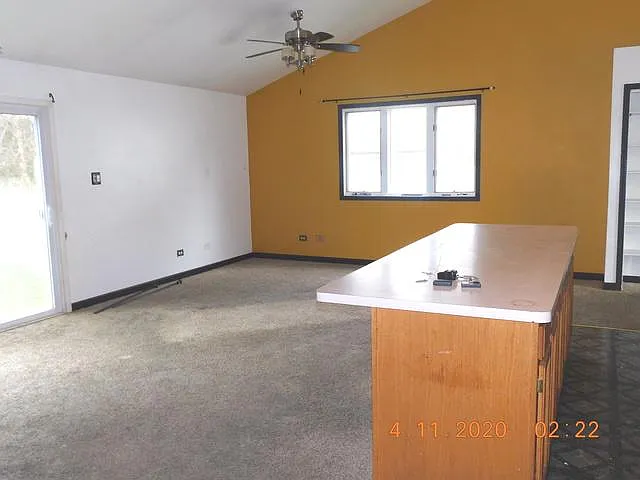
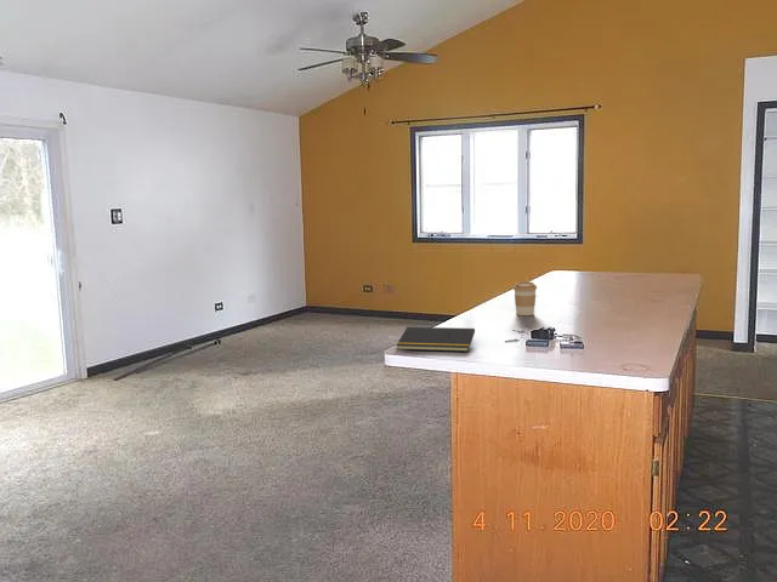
+ notepad [395,326,476,353]
+ coffee cup [512,280,538,316]
